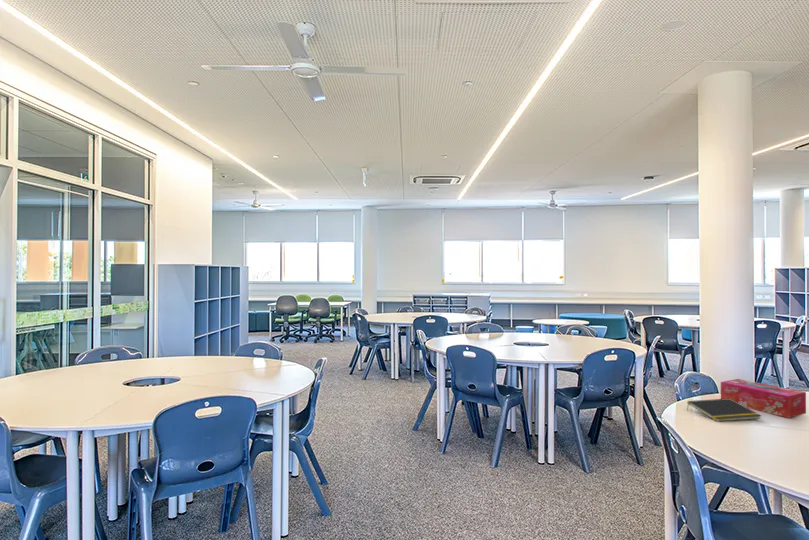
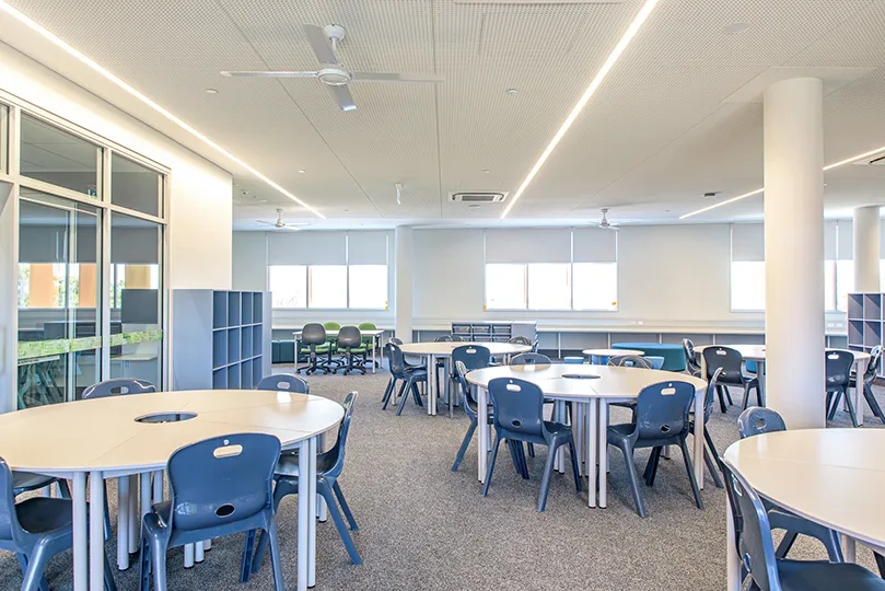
- notepad [686,398,762,423]
- tissue box [720,378,807,419]
